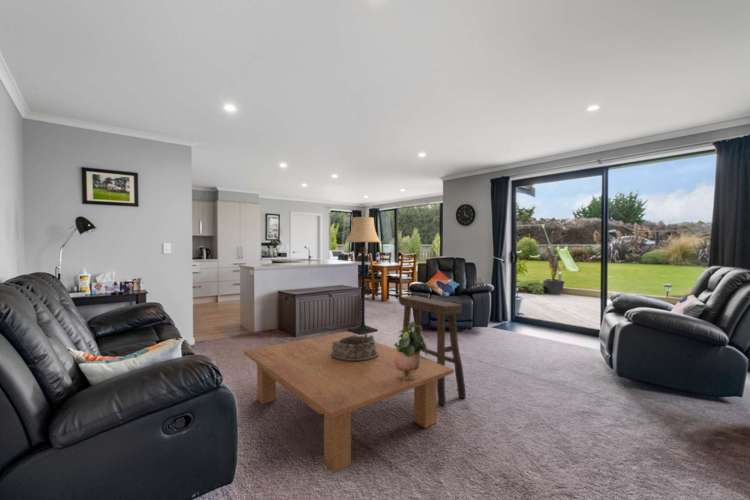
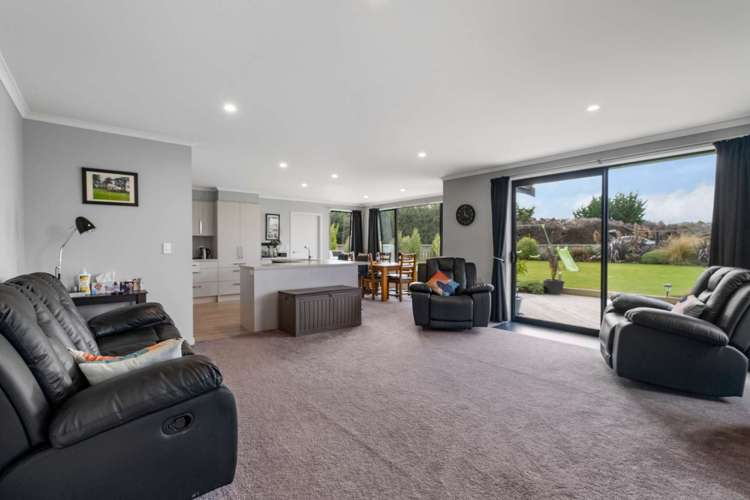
- lamp [344,216,382,335]
- coffee table [243,331,455,474]
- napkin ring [331,333,379,361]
- stool [399,295,467,406]
- potted plant [393,320,428,383]
